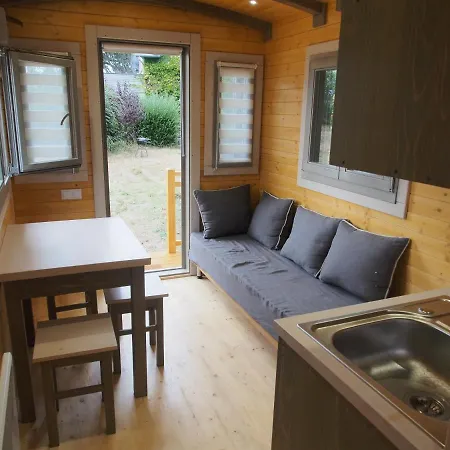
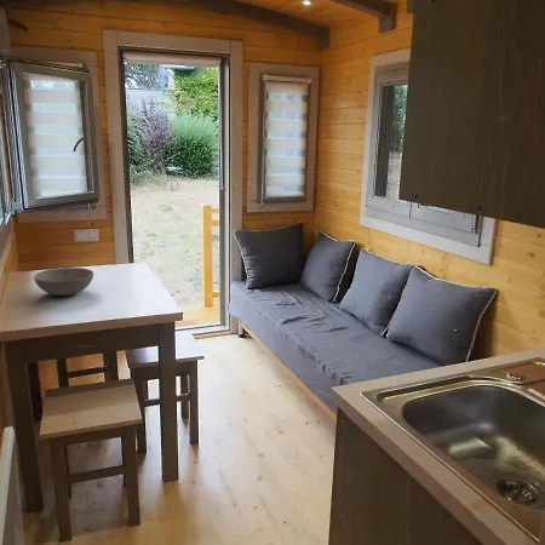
+ bowl [33,266,94,297]
